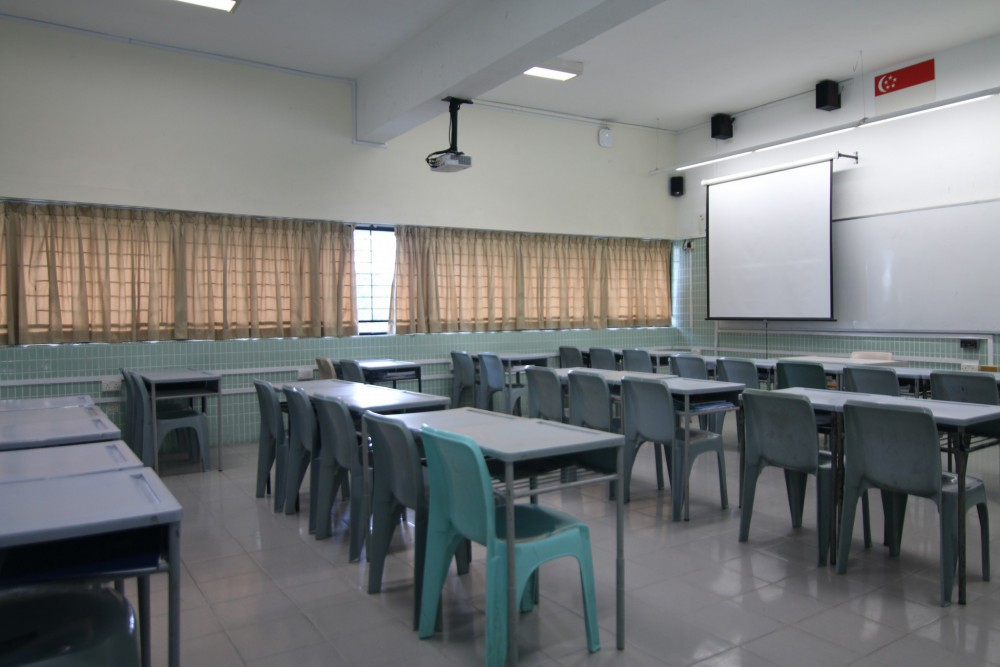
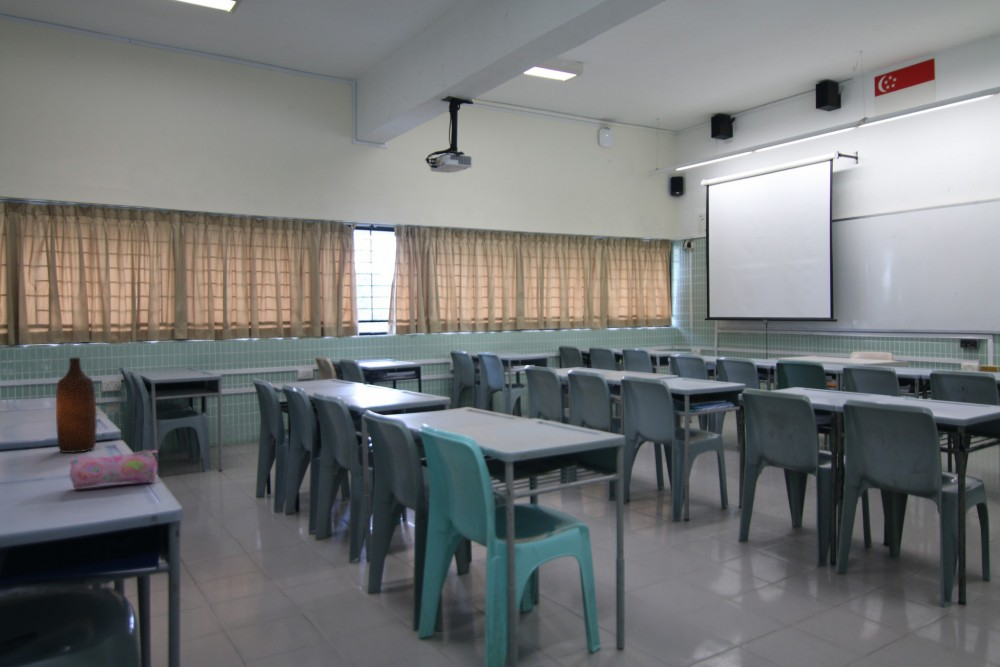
+ pencil case [69,449,158,489]
+ bottle [55,356,98,454]
